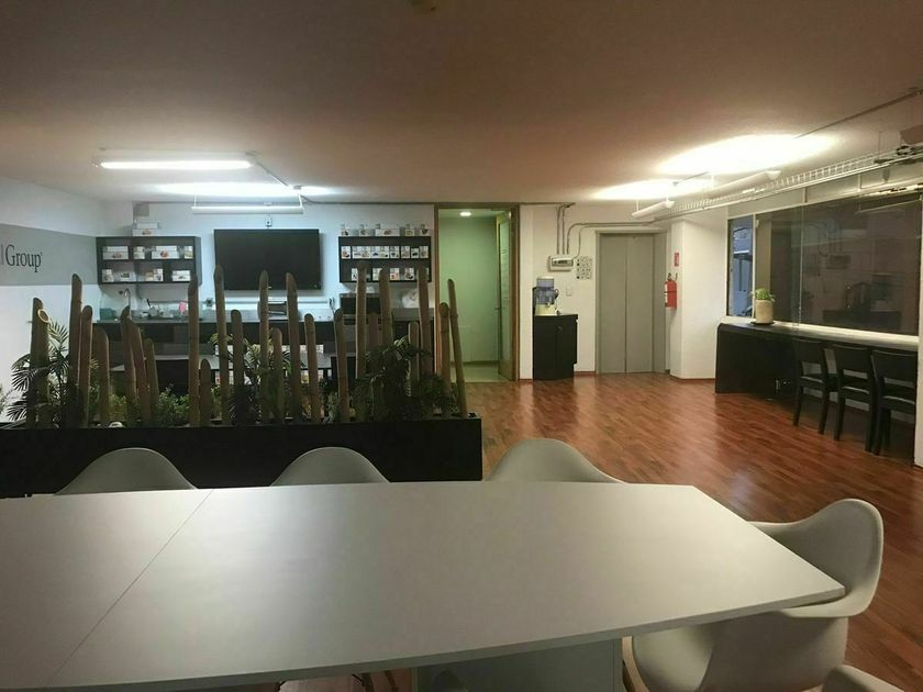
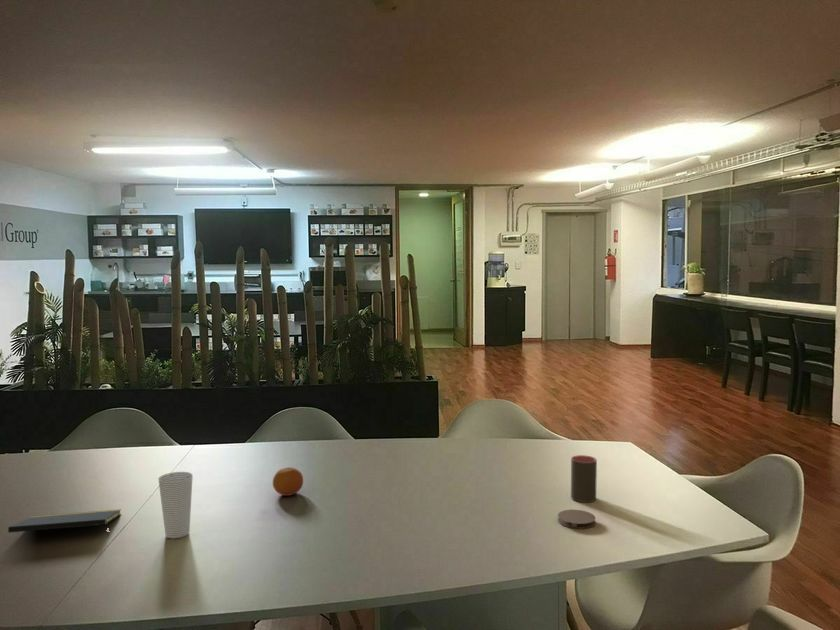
+ cup [570,454,598,503]
+ notepad [7,508,122,537]
+ fruit [272,466,304,497]
+ cup [157,471,194,539]
+ coaster [557,509,597,530]
